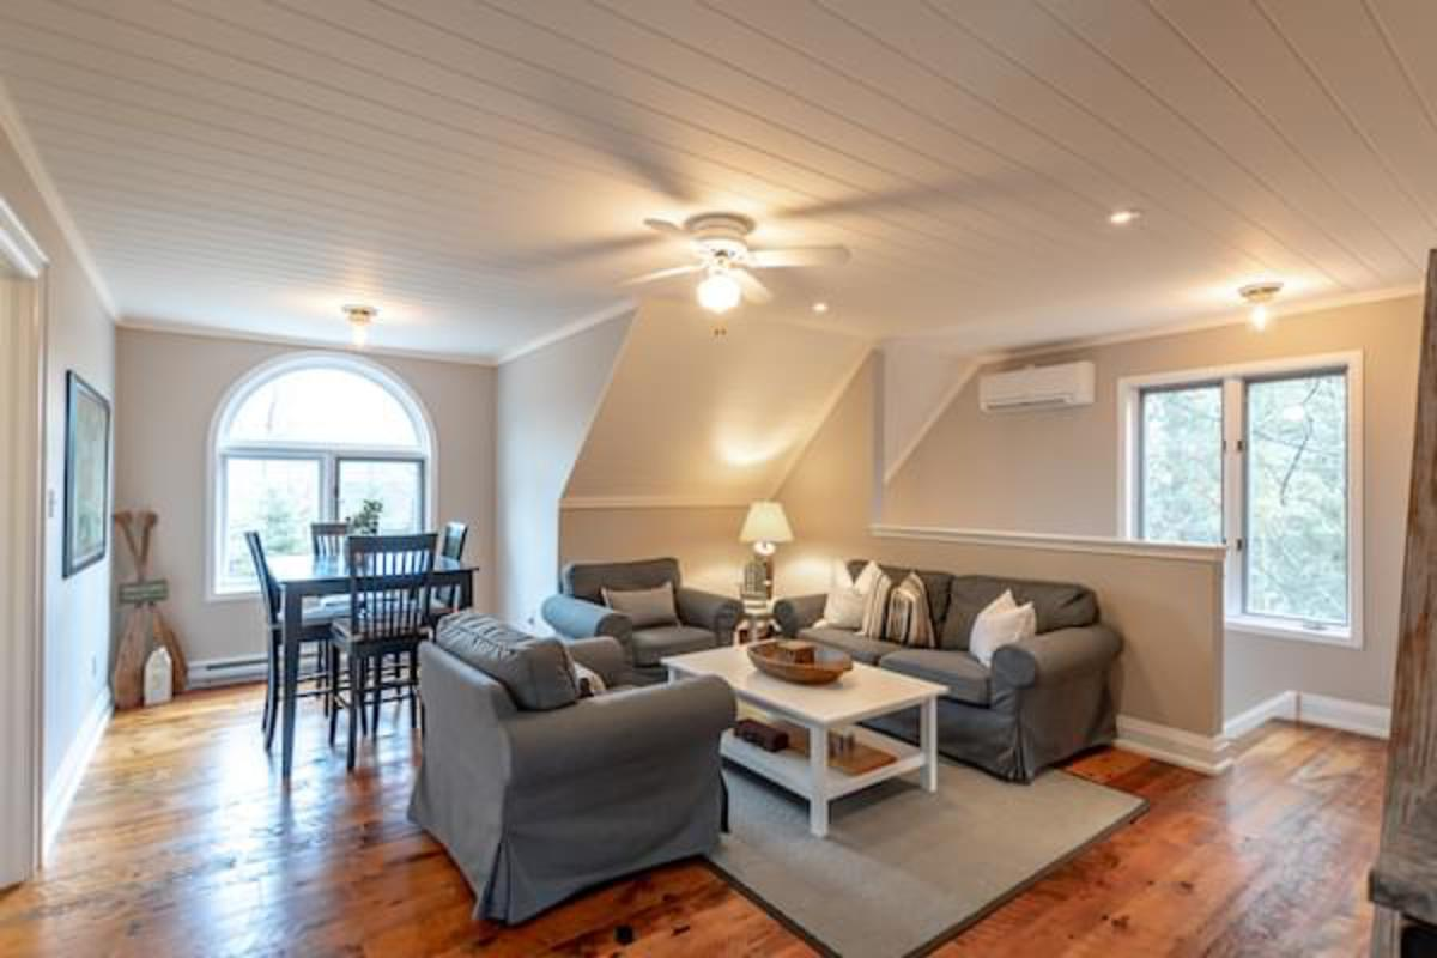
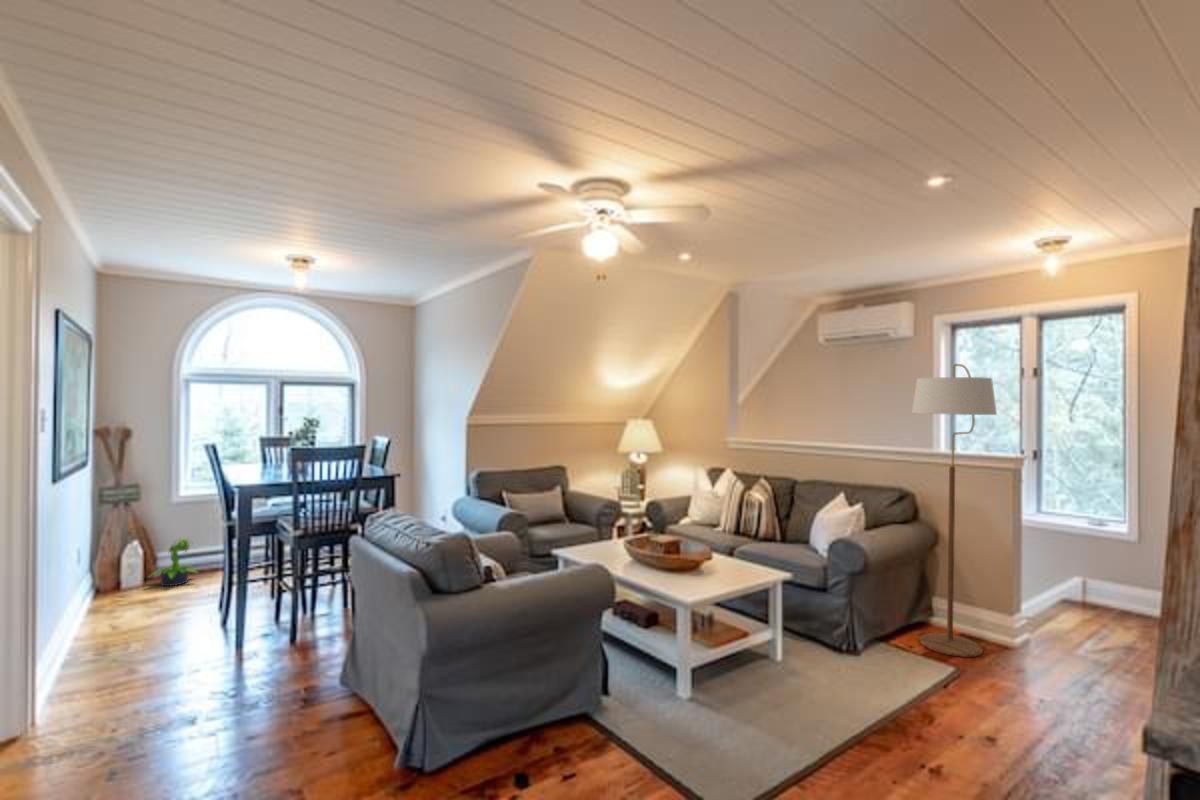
+ potted plant [147,538,200,587]
+ floor lamp [911,363,998,658]
